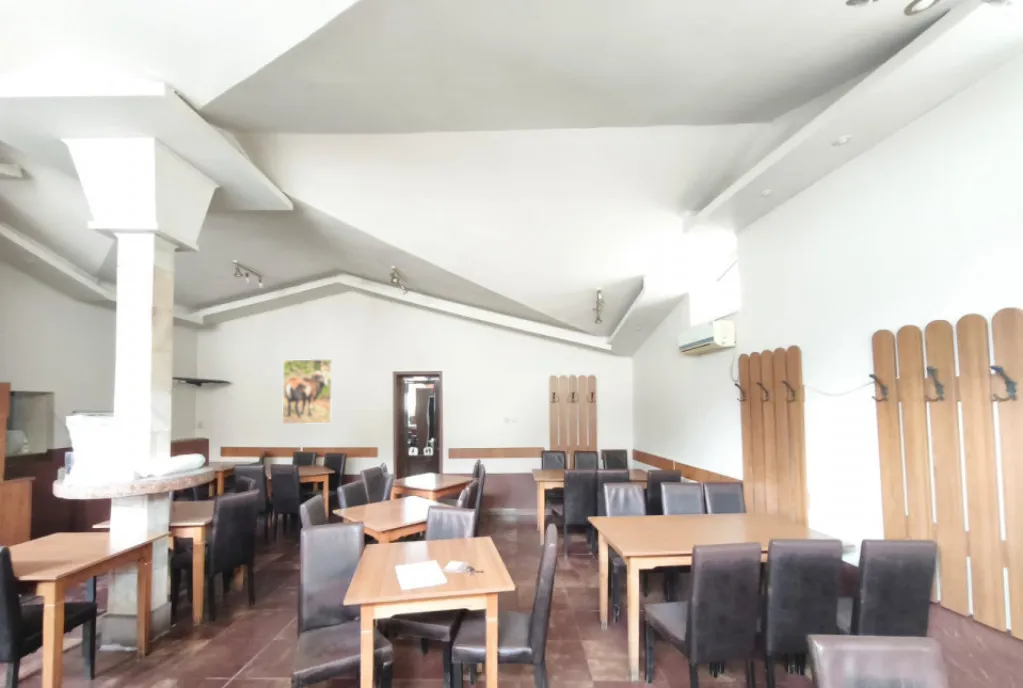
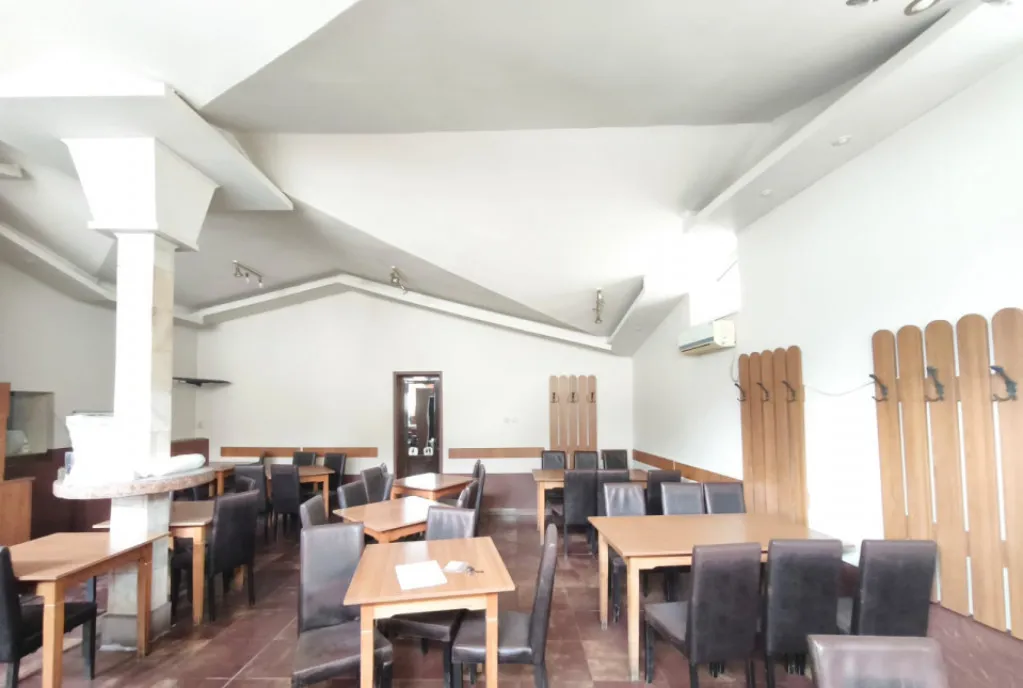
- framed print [281,358,333,425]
